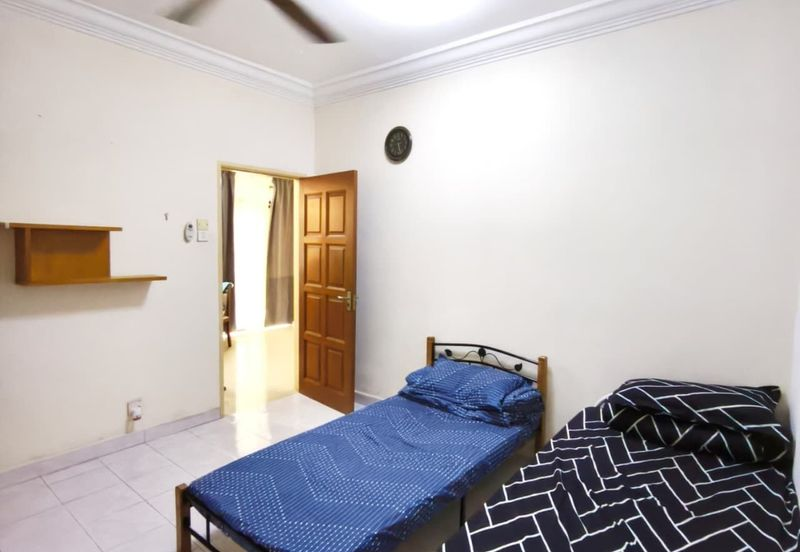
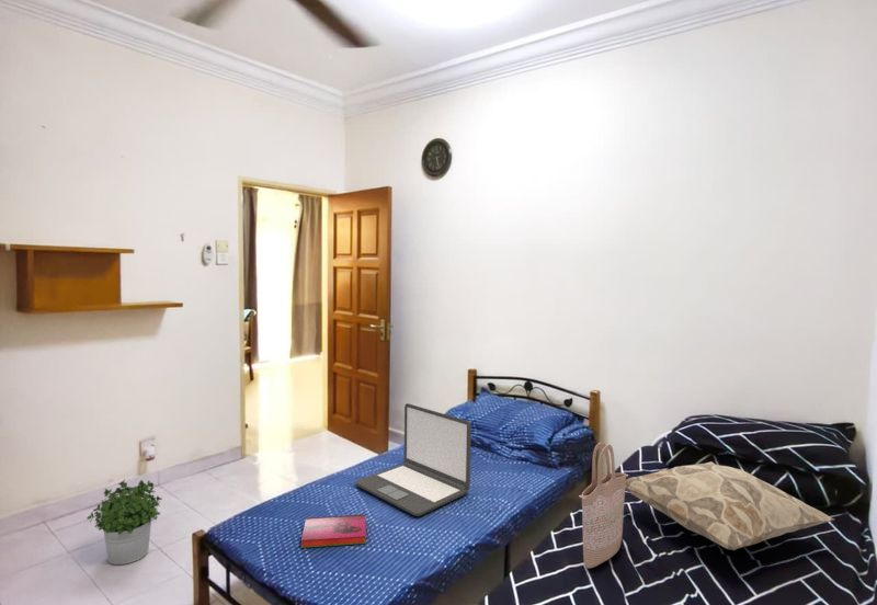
+ laptop [354,402,472,517]
+ shopping bag [578,442,629,569]
+ hardback book [300,513,366,549]
+ decorative pillow [625,460,835,551]
+ potted plant [86,479,163,566]
